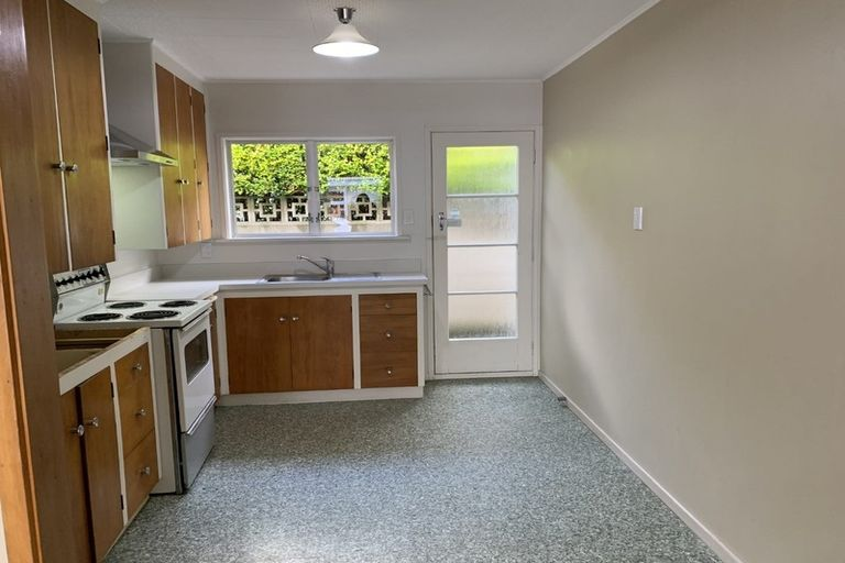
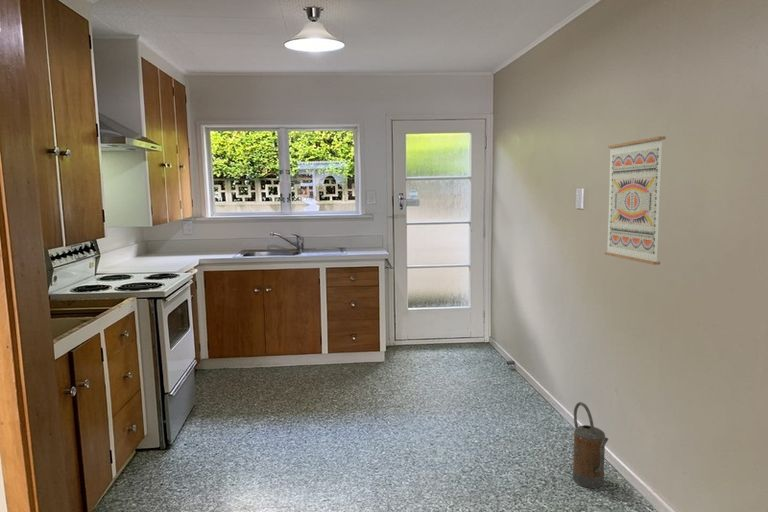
+ watering can [572,401,609,489]
+ wall art [604,135,667,266]
